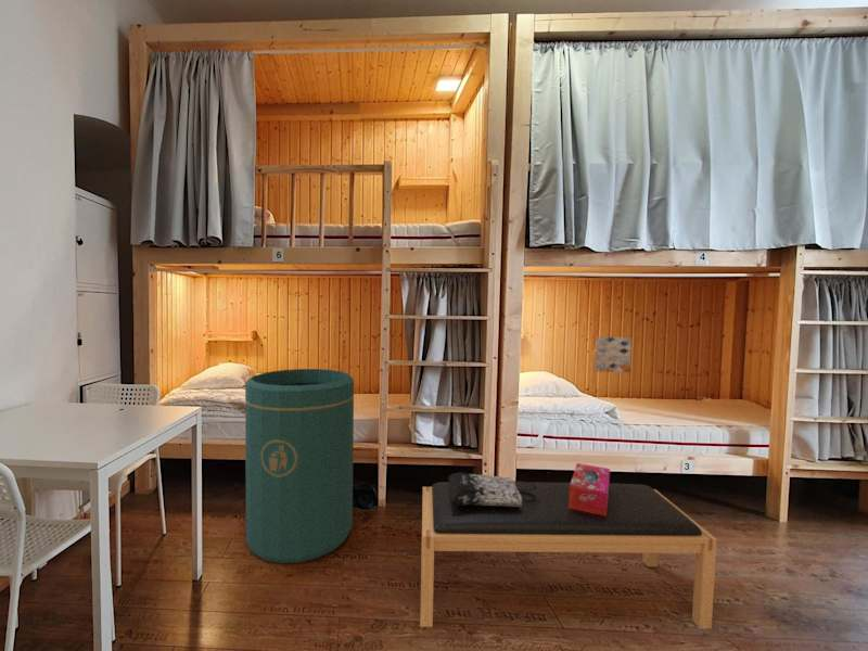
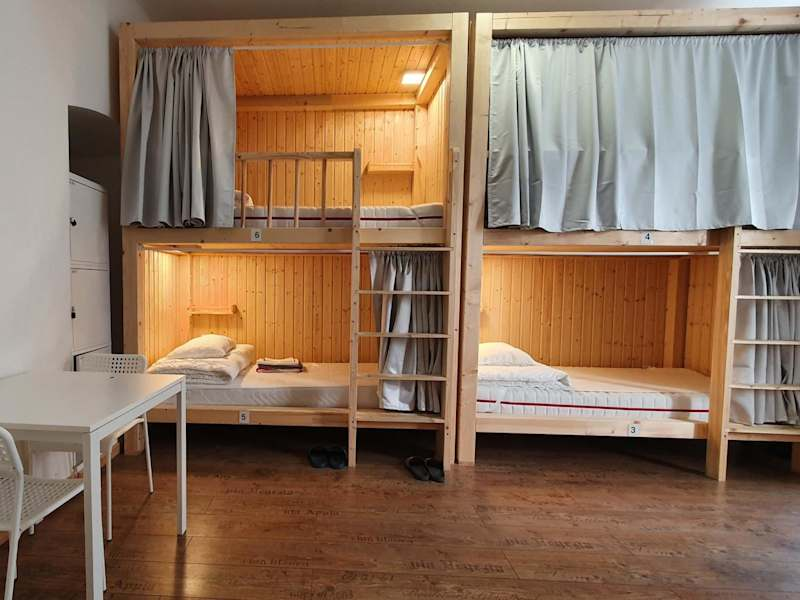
- wall art [593,336,633,373]
- bench [419,481,718,629]
- tote bag [447,471,537,507]
- trash can [244,368,355,564]
- tissue box [569,462,611,516]
